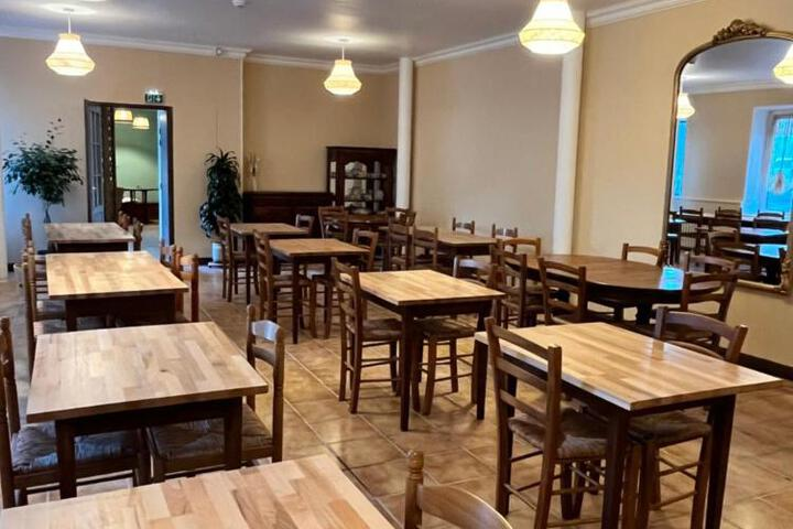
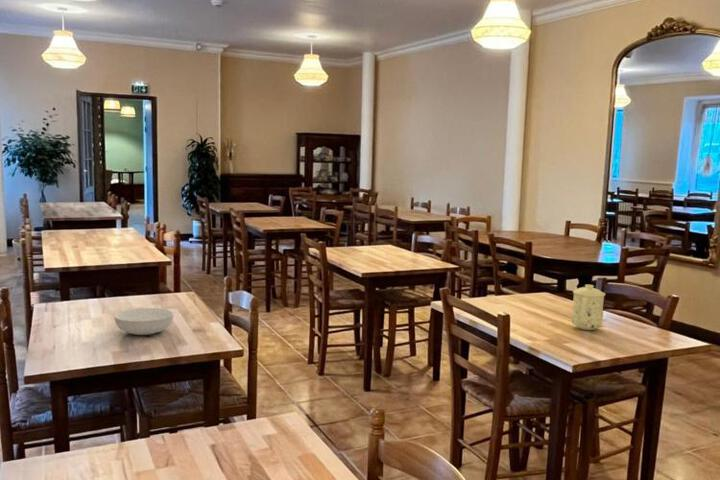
+ mug [571,284,606,331]
+ serving bowl [113,307,175,336]
